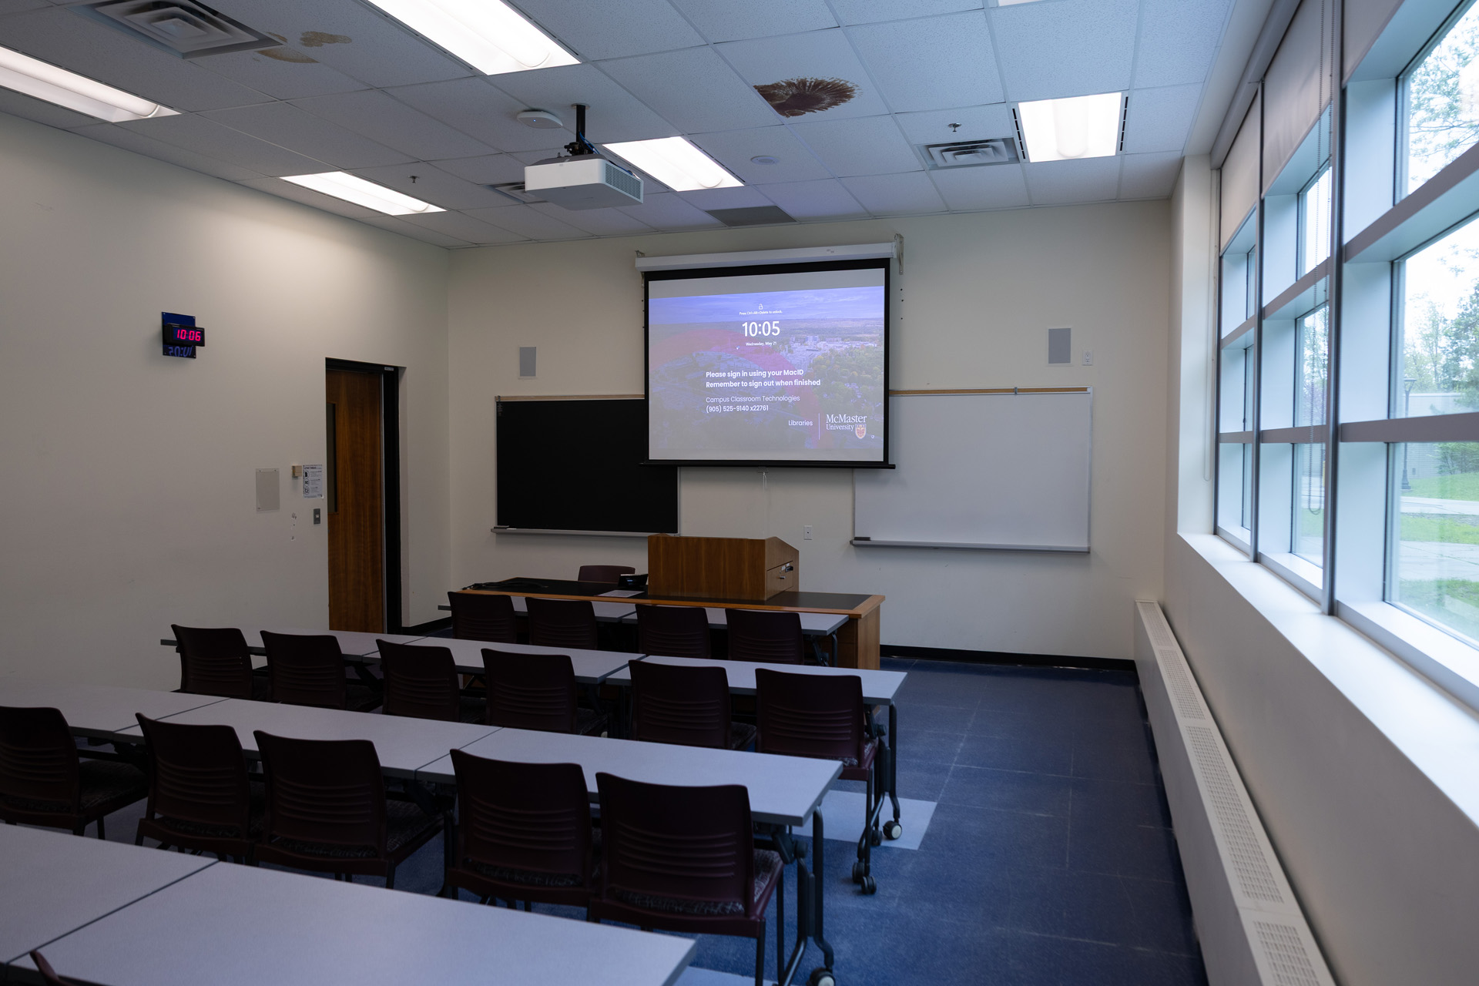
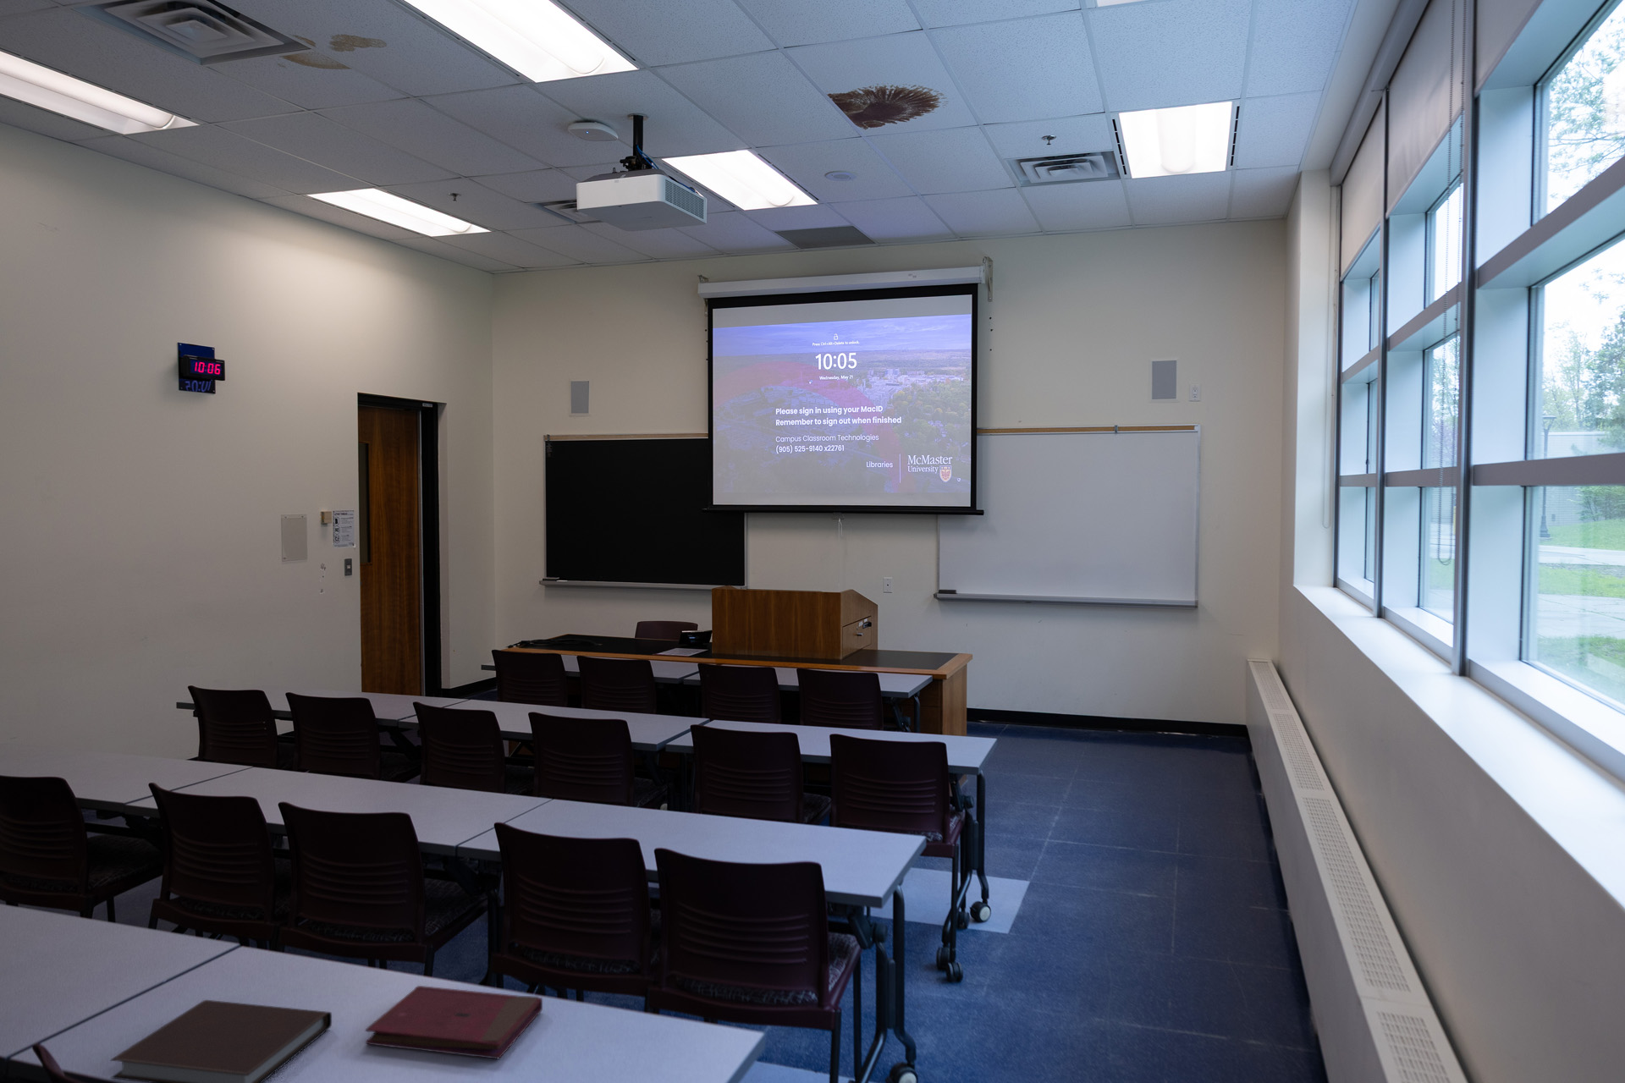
+ book [364,985,543,1060]
+ notebook [109,1000,332,1083]
